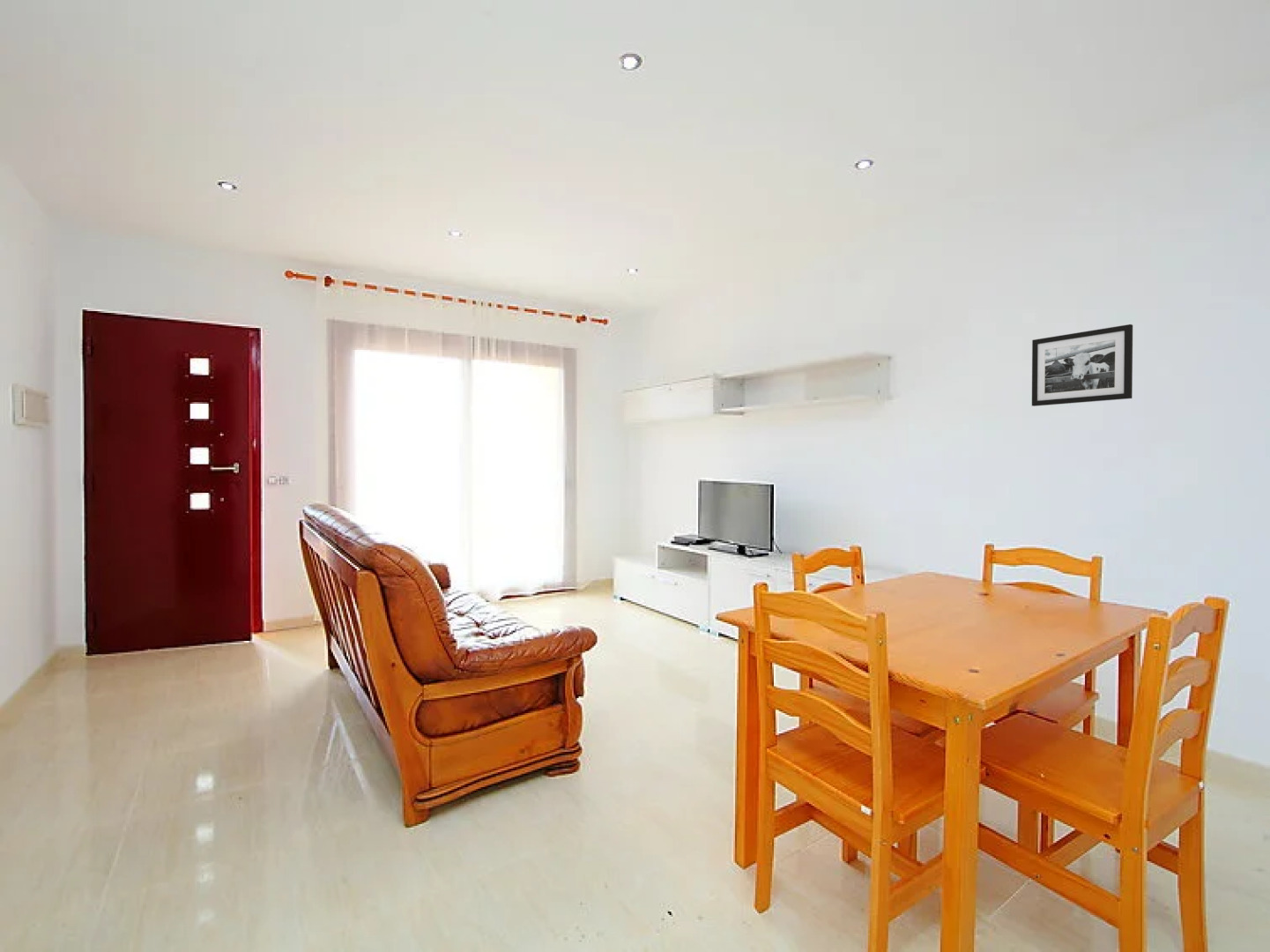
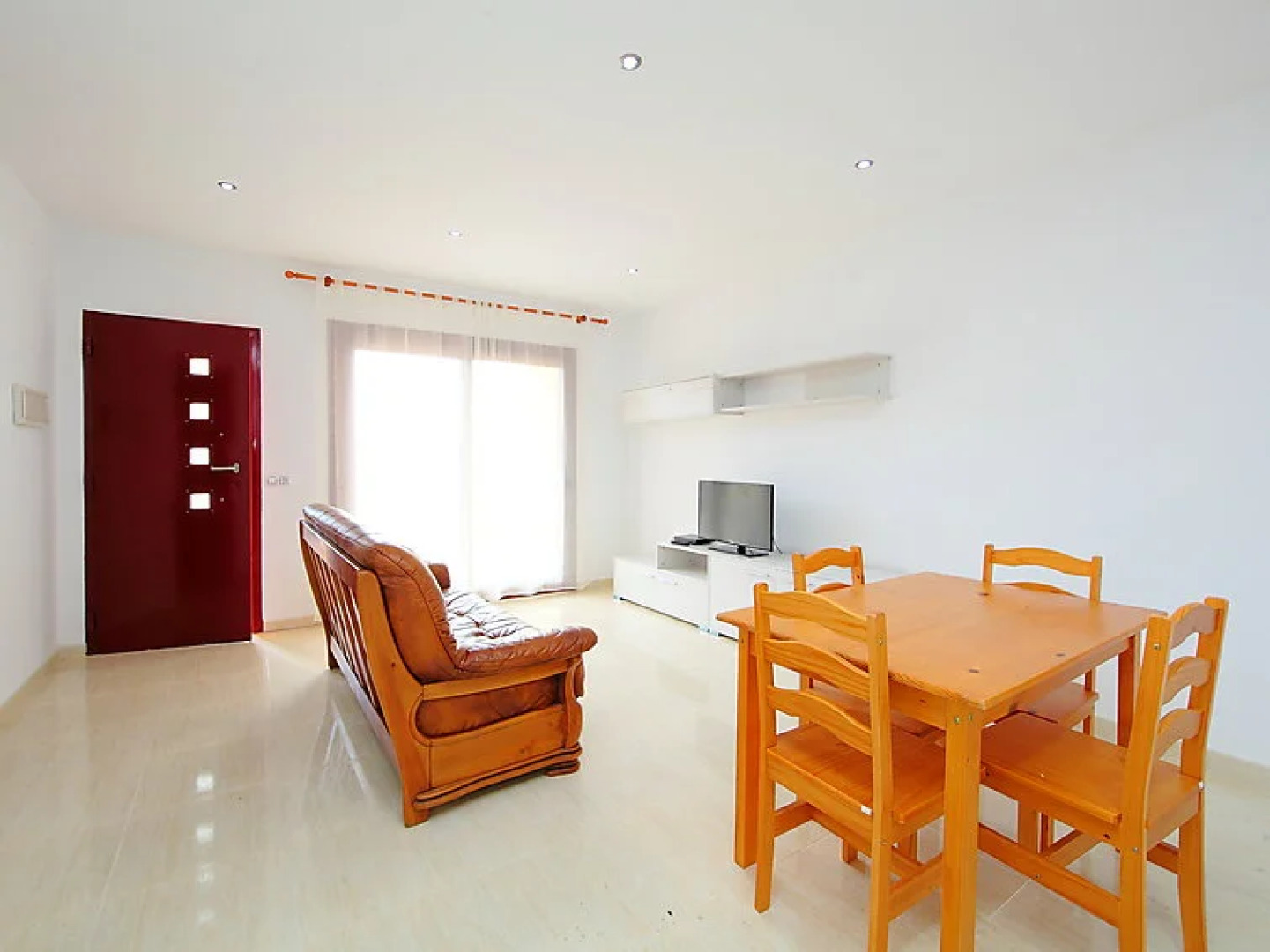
- picture frame [1031,324,1133,407]
